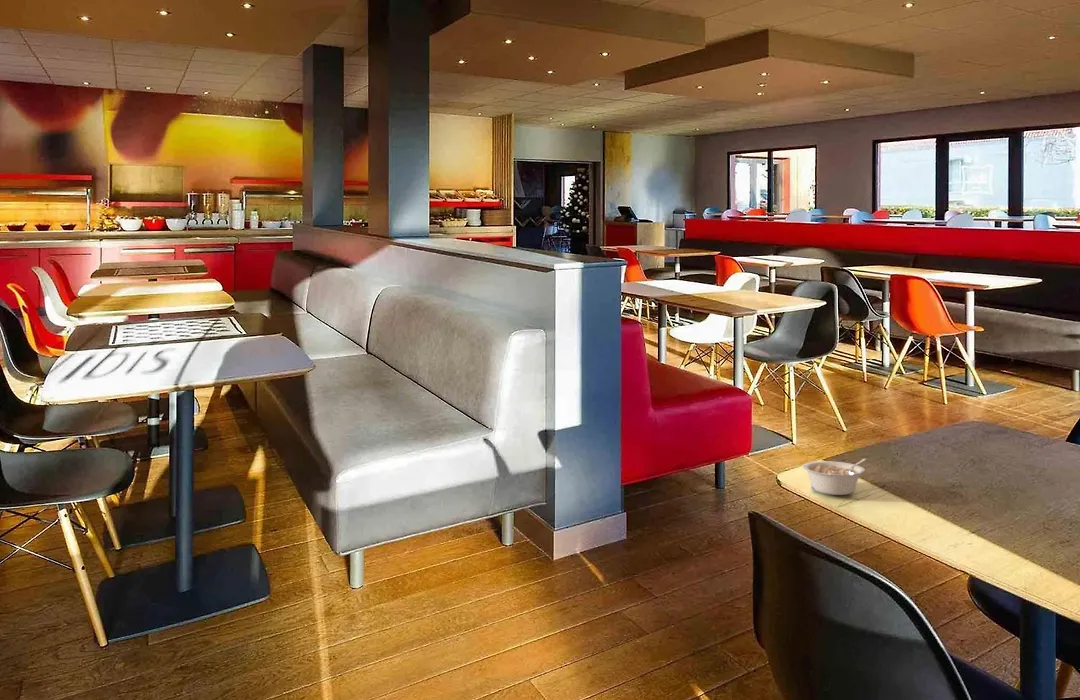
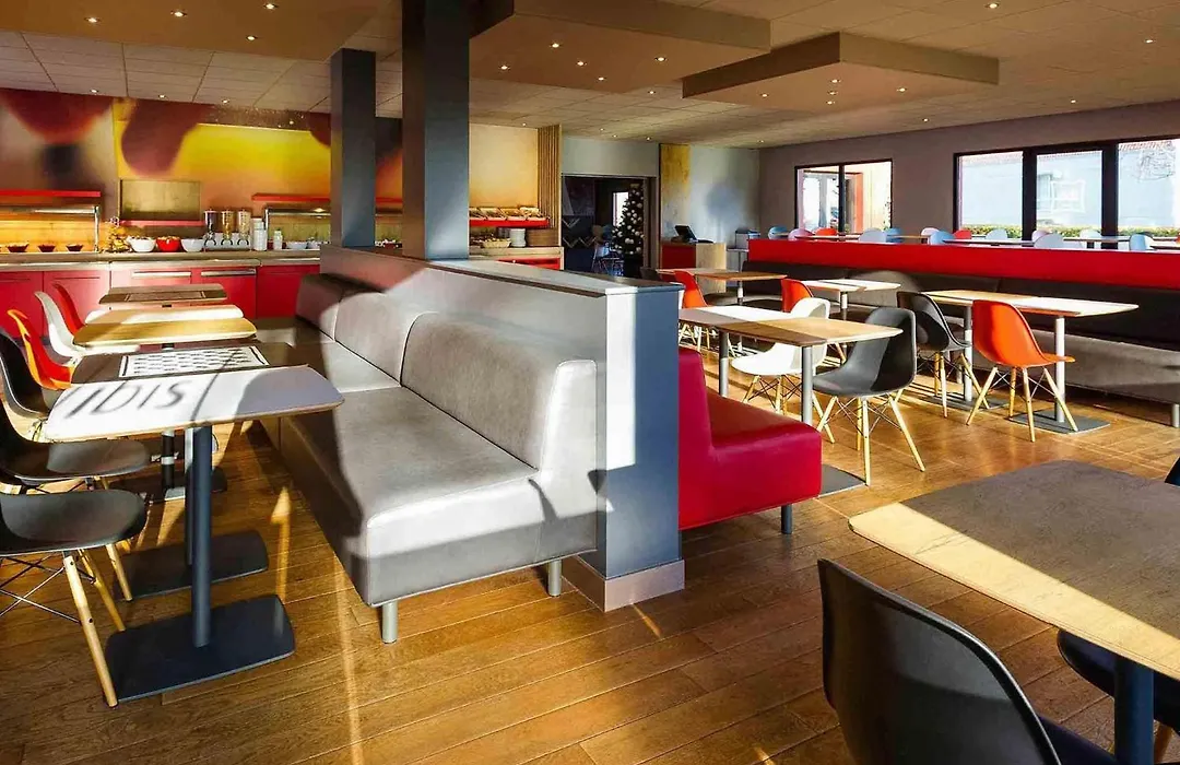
- legume [802,458,868,496]
